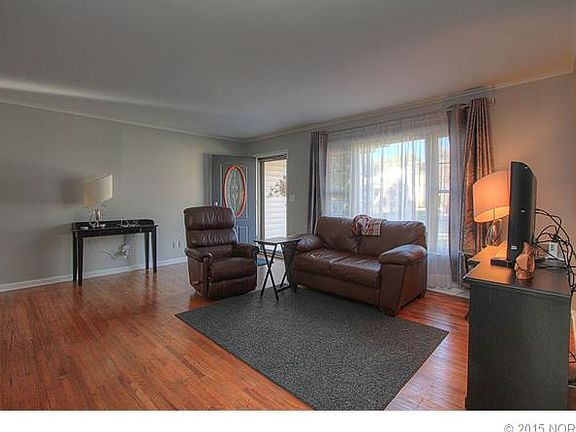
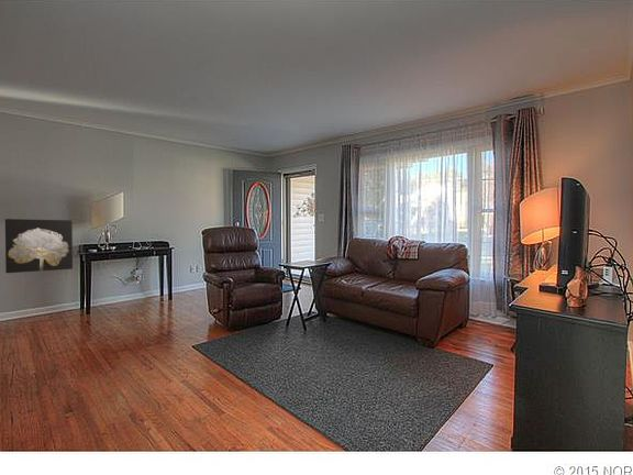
+ wall art [4,218,74,274]
